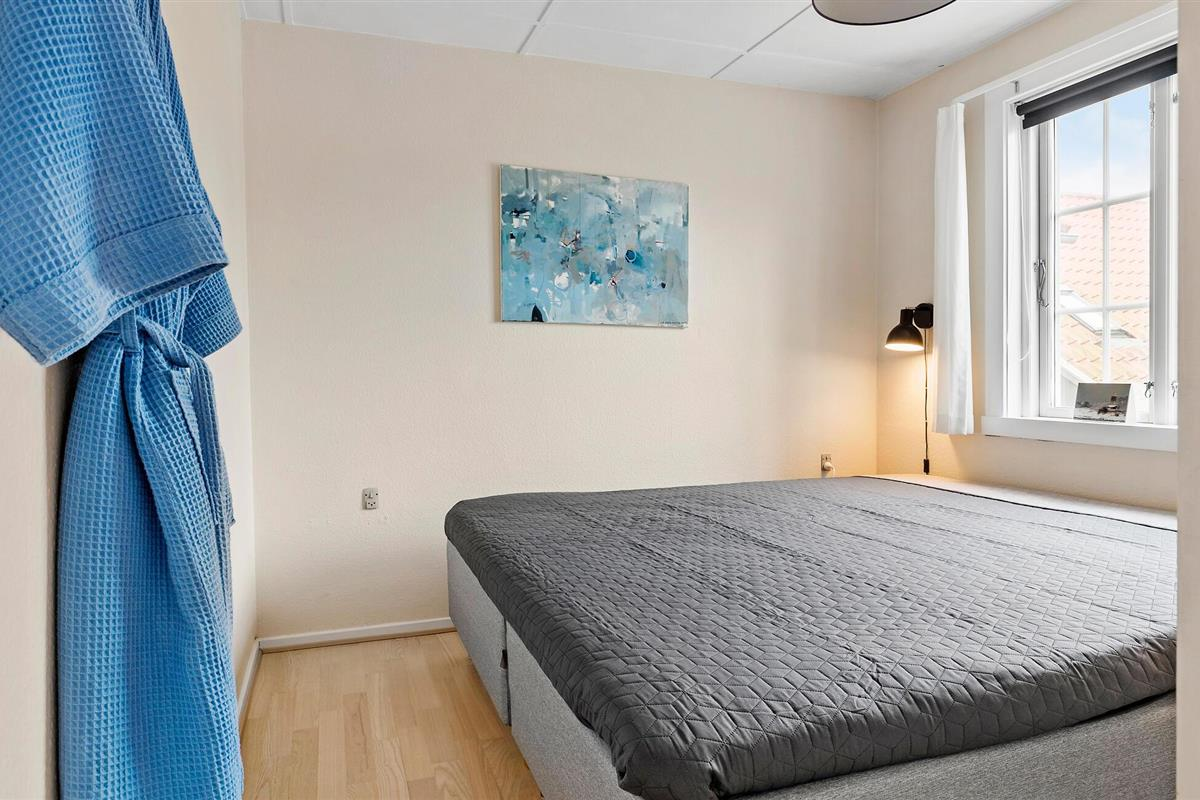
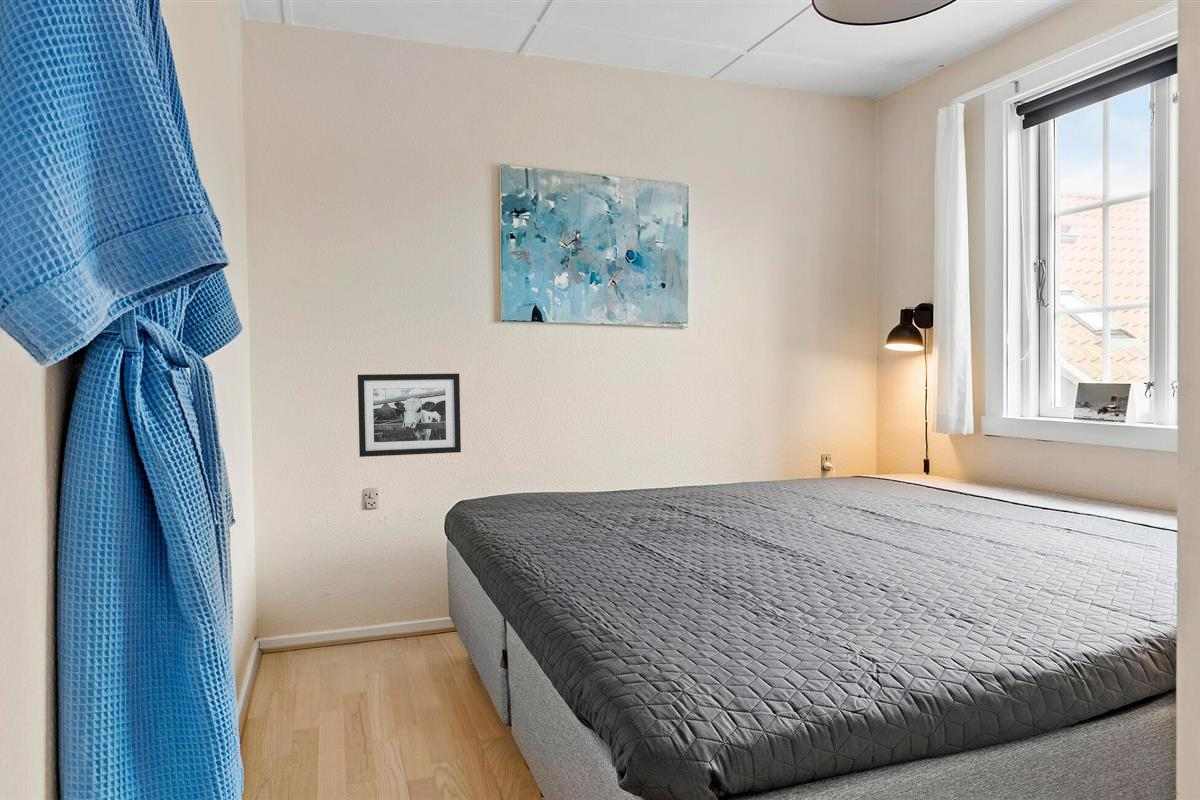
+ picture frame [357,372,462,458]
